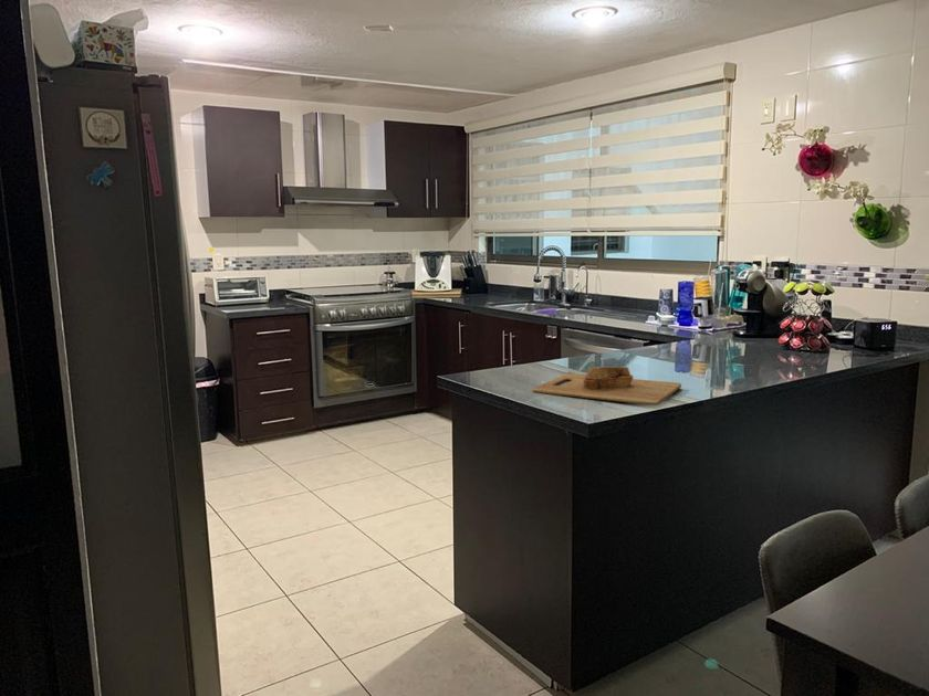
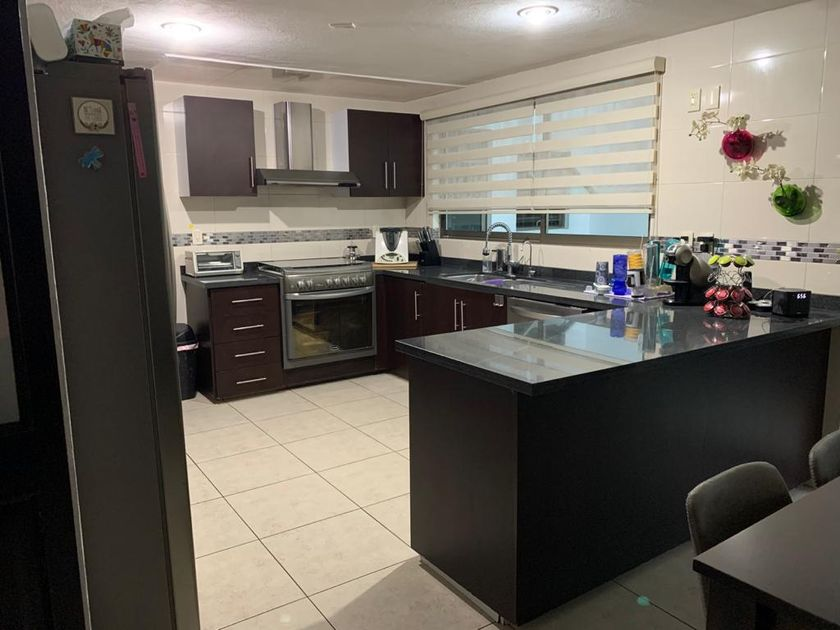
- cutting board [532,366,682,407]
